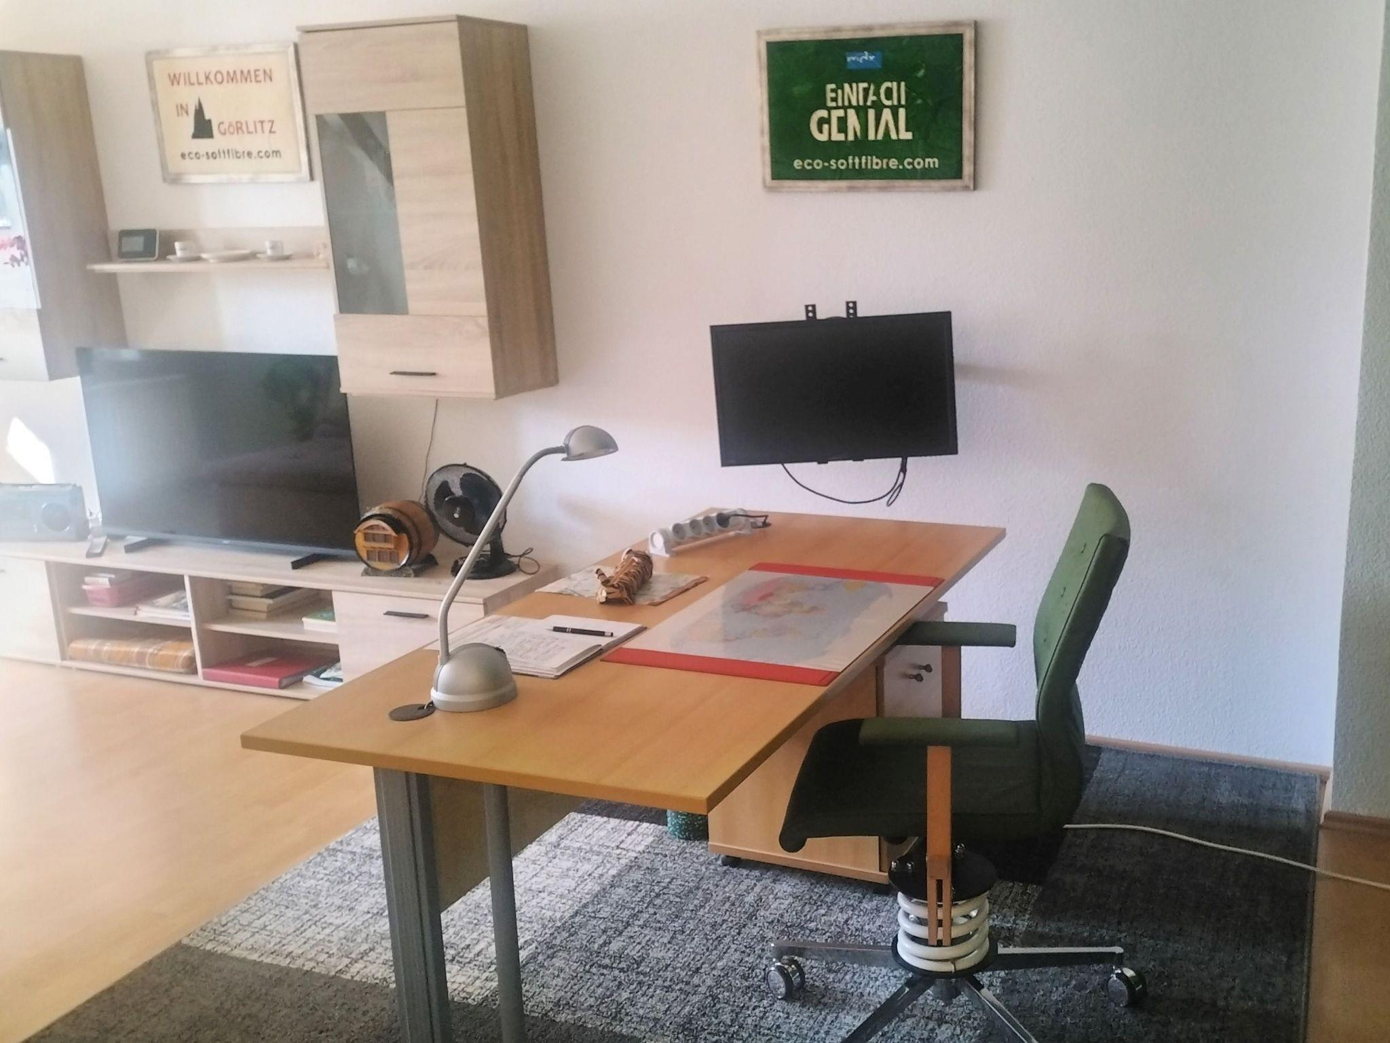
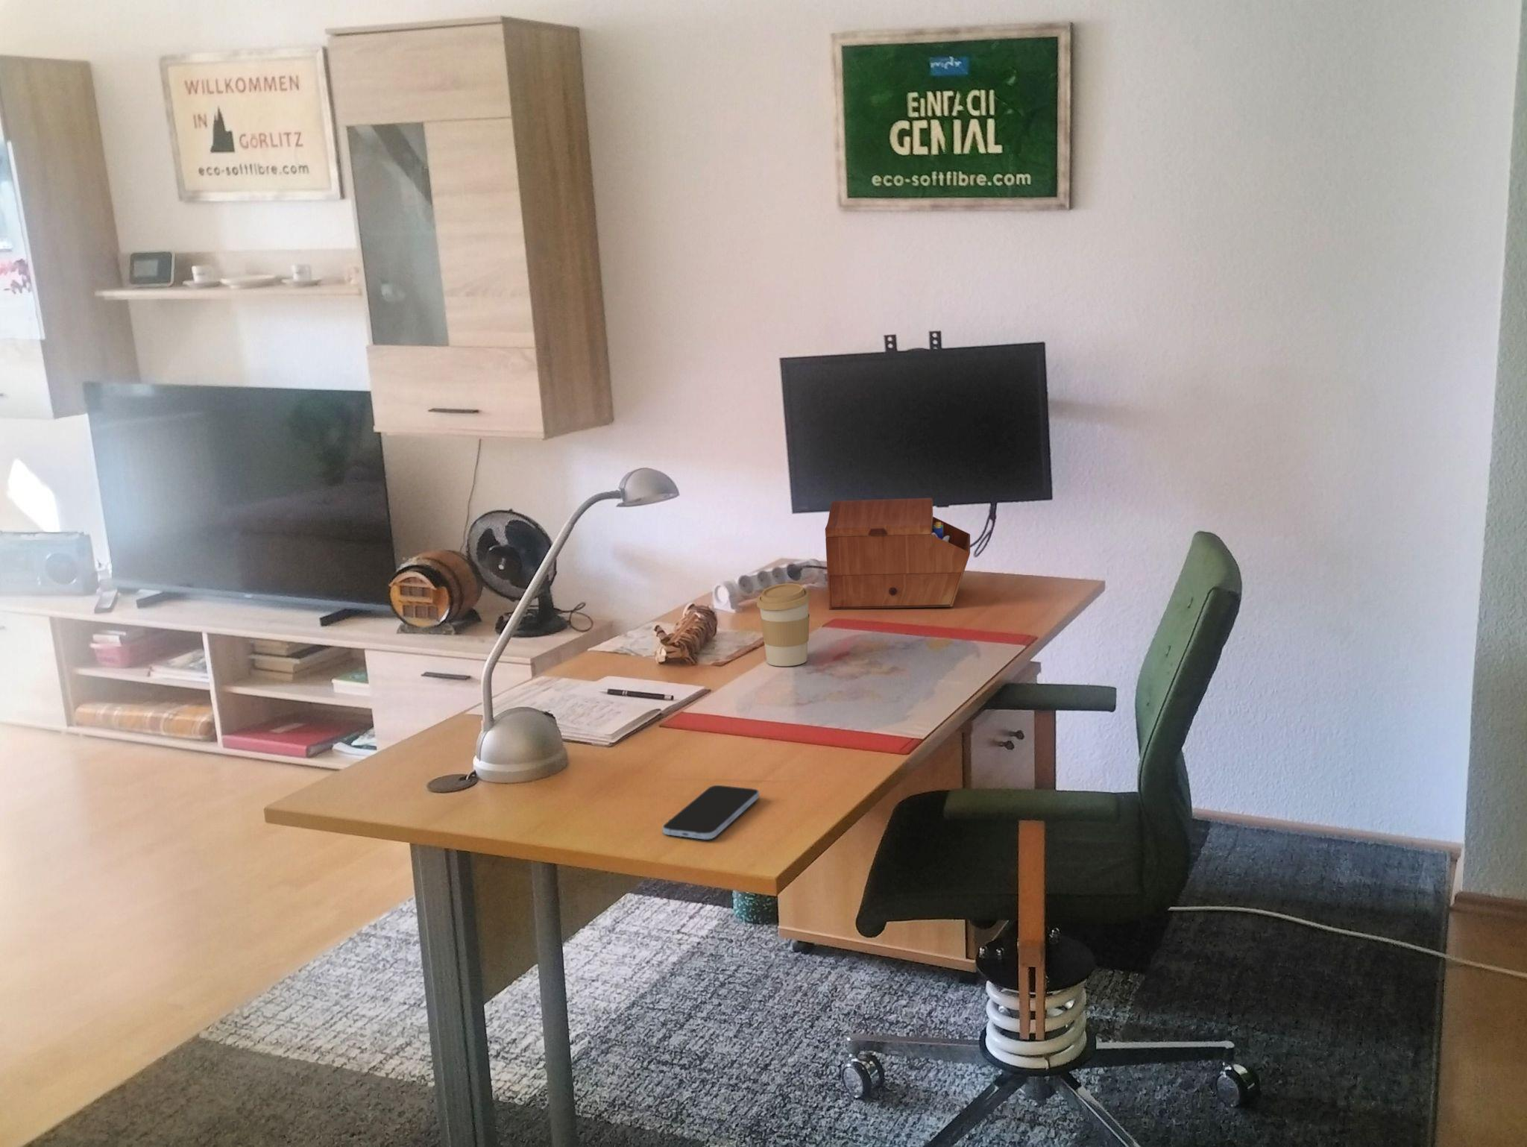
+ smartphone [662,784,760,840]
+ coffee cup [756,582,812,666]
+ sewing box [825,498,971,610]
